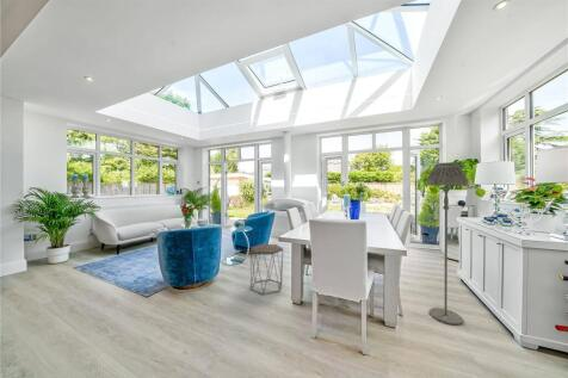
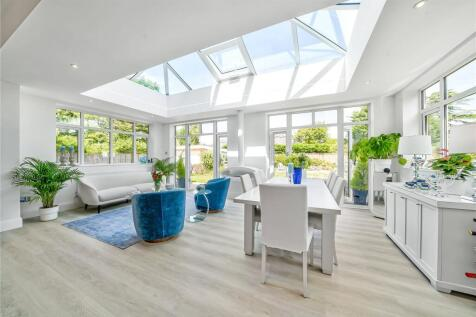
- floor lamp [425,161,470,327]
- side table [249,243,284,296]
